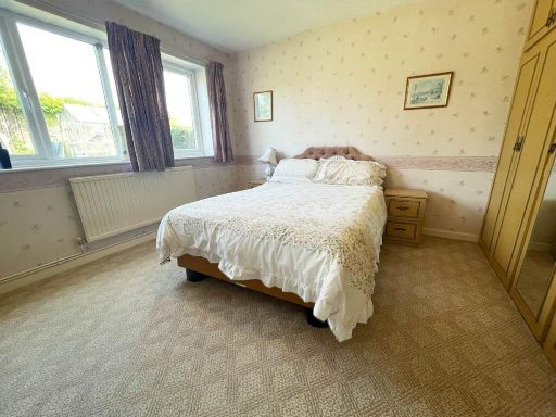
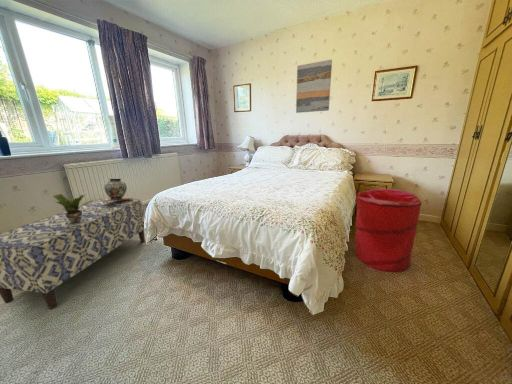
+ potted plant [52,193,95,223]
+ laundry hamper [354,188,422,273]
+ wall art [295,59,333,114]
+ decorative vase [102,177,135,202]
+ bench [0,197,146,310]
